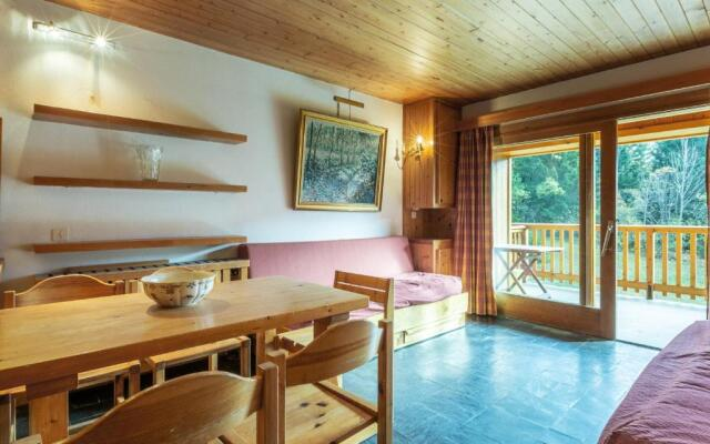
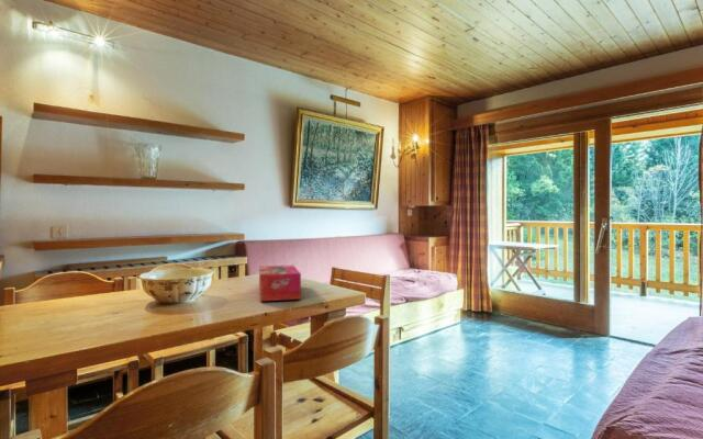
+ tissue box [258,264,302,302]
